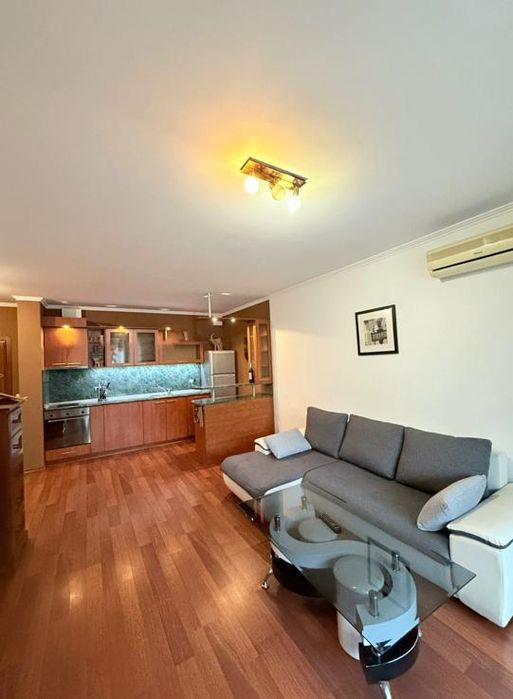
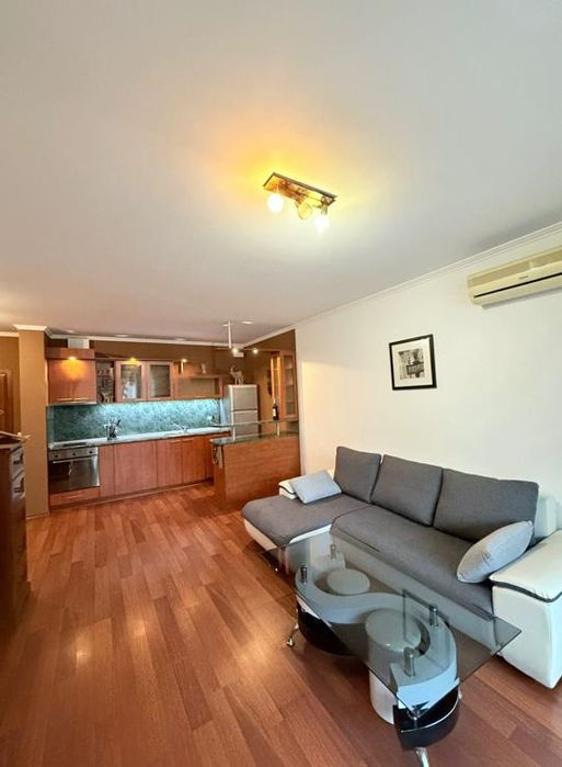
- remote control [318,512,343,534]
